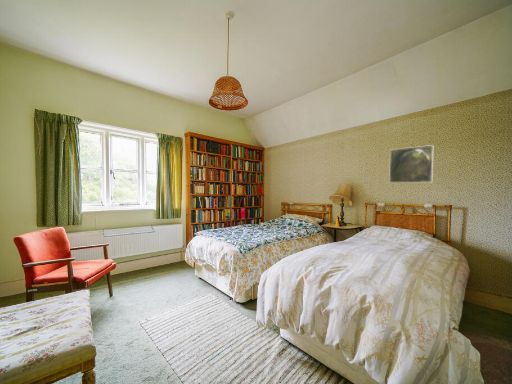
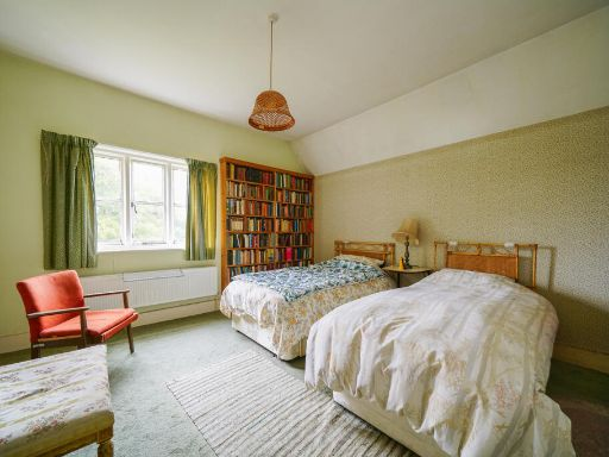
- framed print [388,144,434,184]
